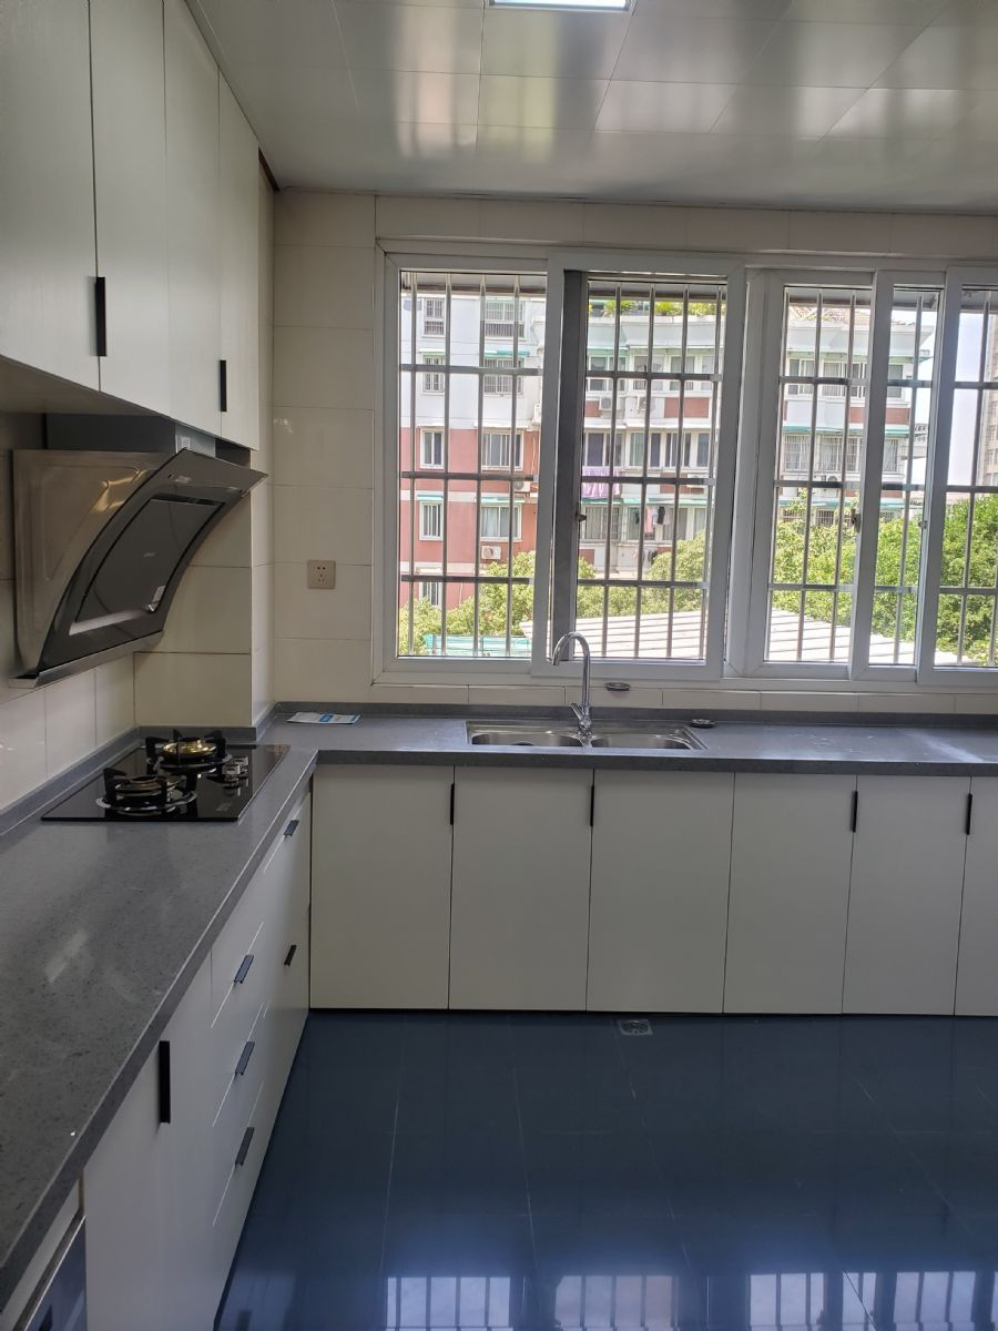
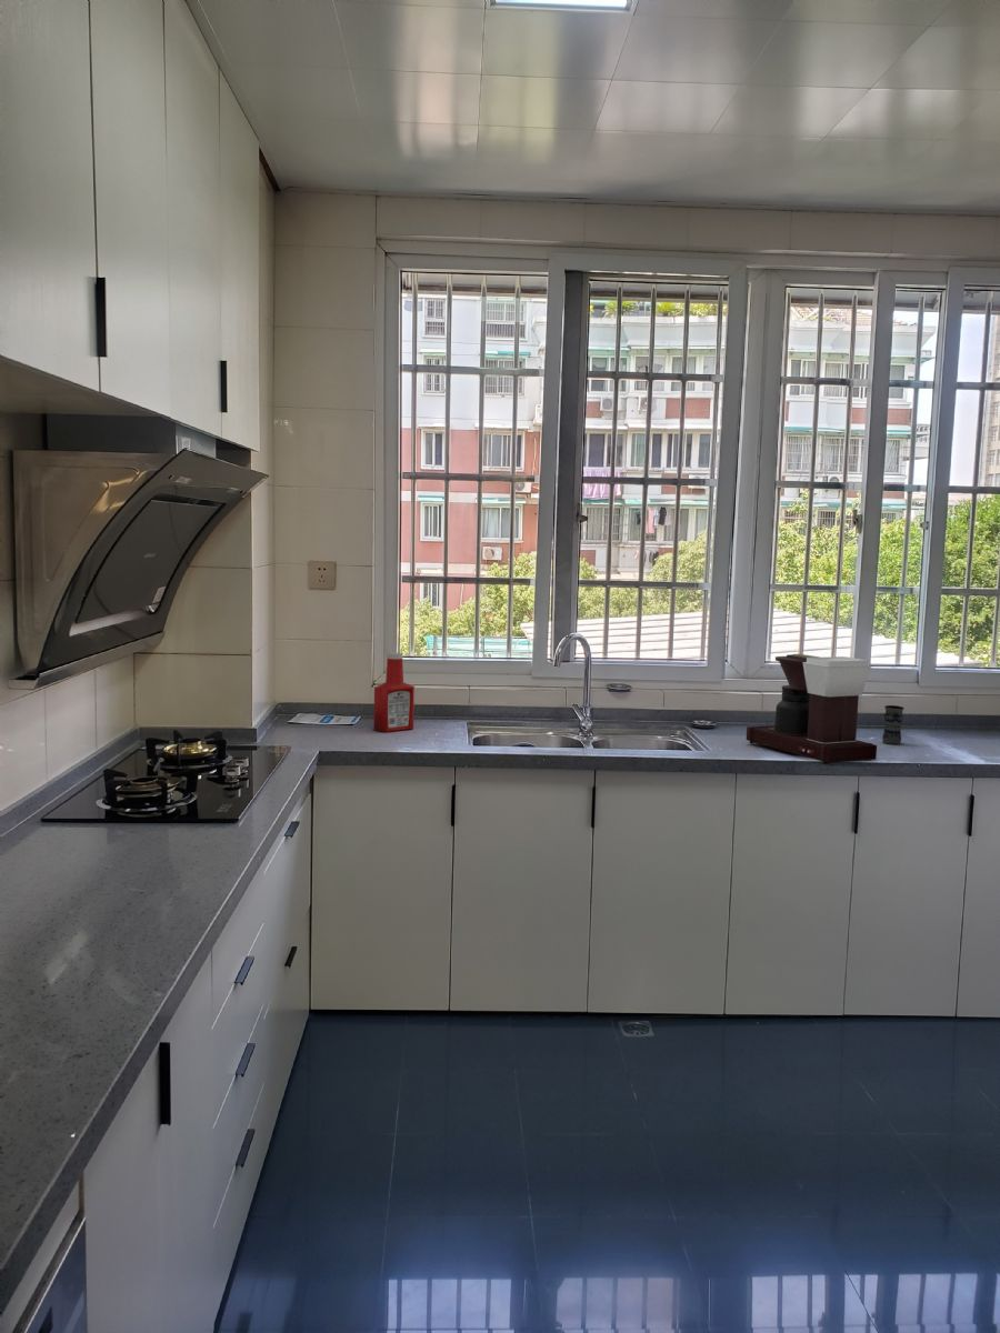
+ soap bottle [372,651,416,733]
+ jar [881,704,904,745]
+ coffee maker [746,653,878,765]
